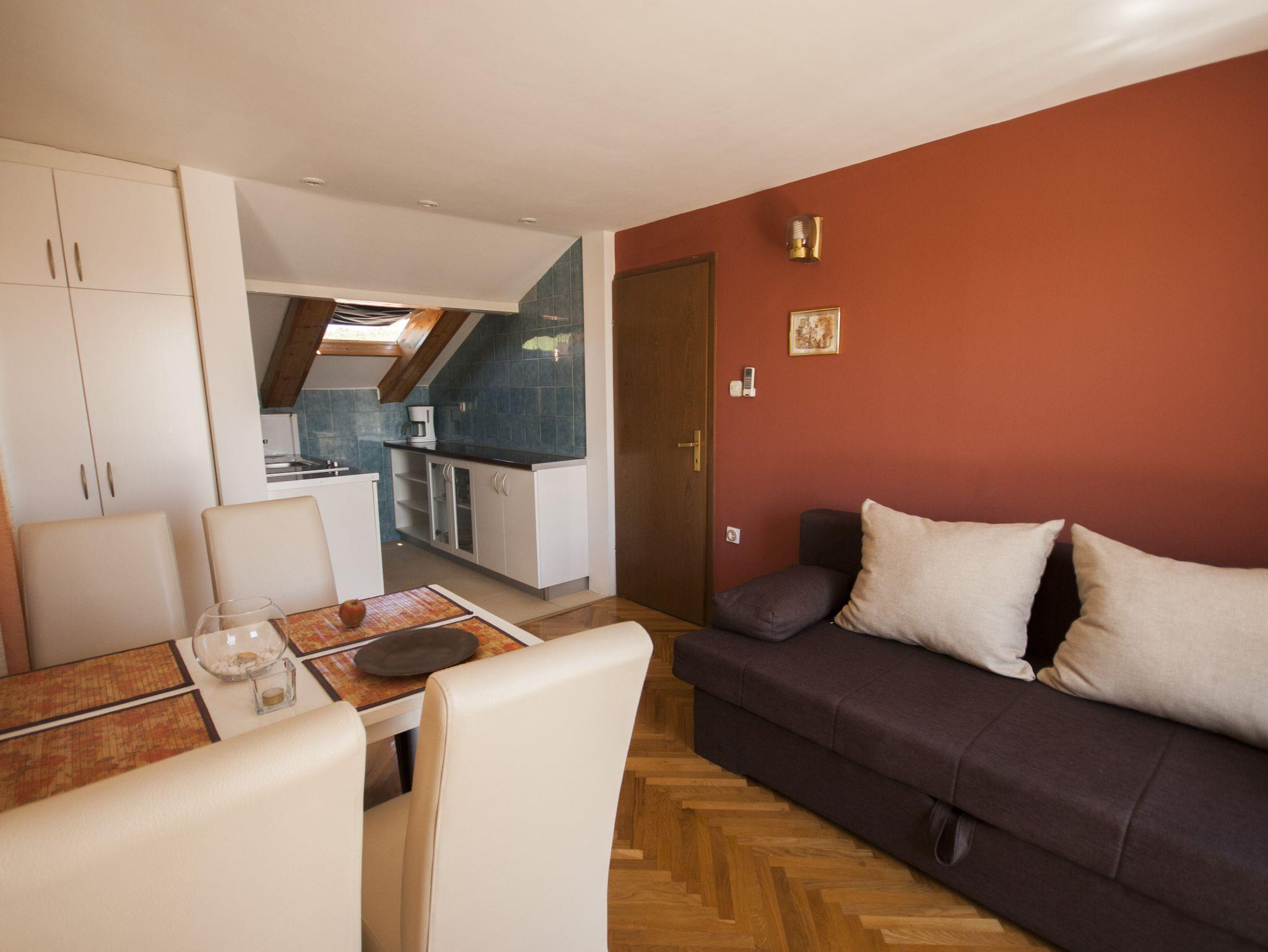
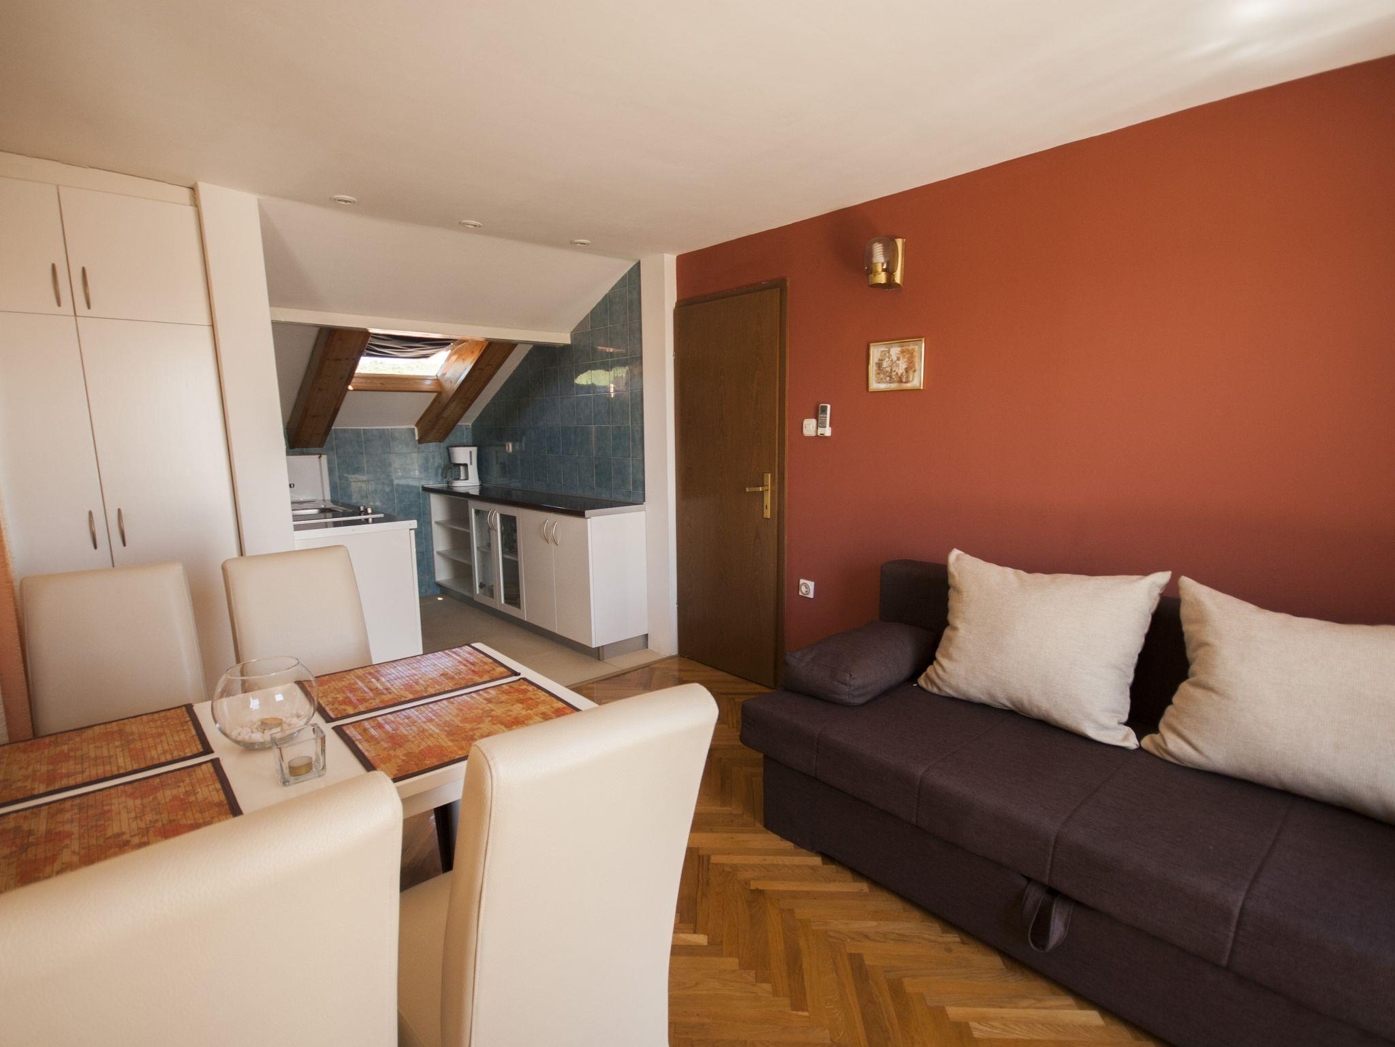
- fruit [338,597,367,628]
- plate [352,626,480,677]
